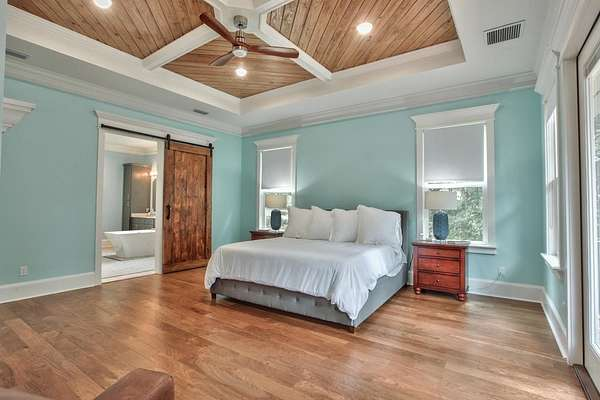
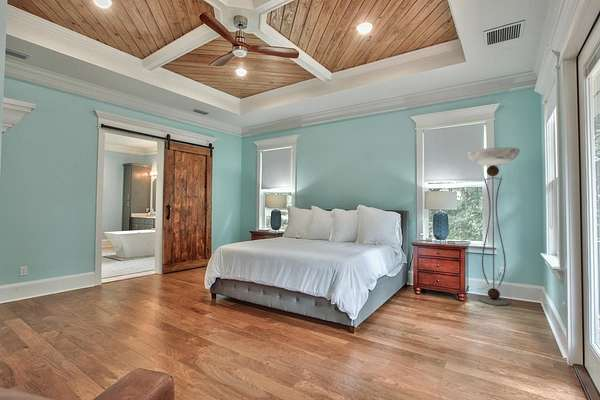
+ floor lamp [467,146,521,307]
